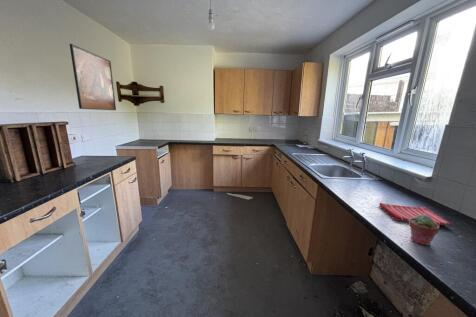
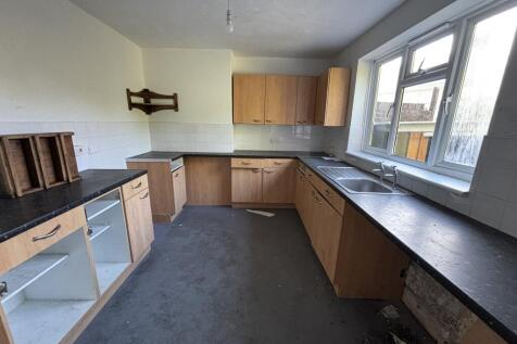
- potted succulent [408,215,440,246]
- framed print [69,43,117,111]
- dish towel [379,202,452,227]
